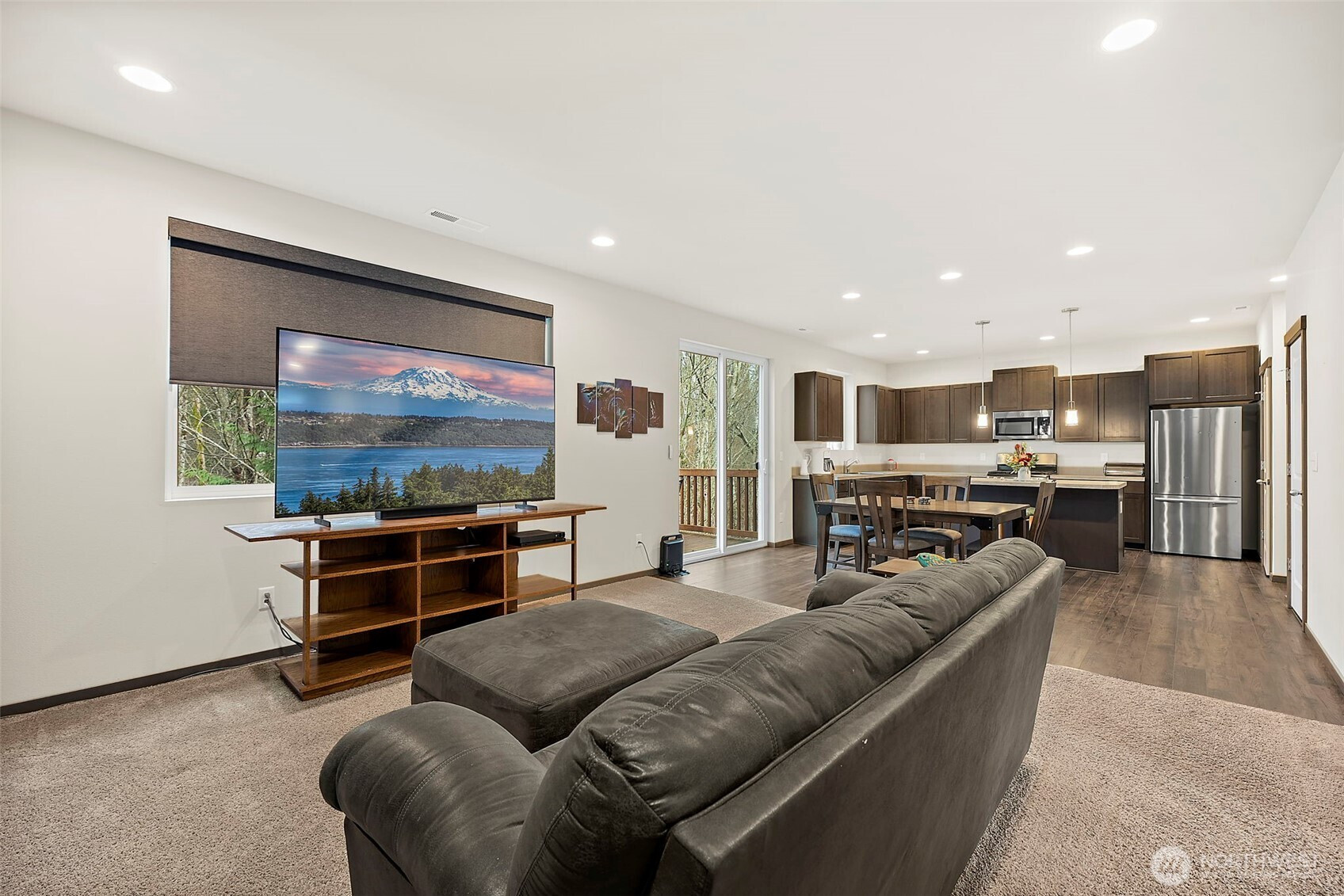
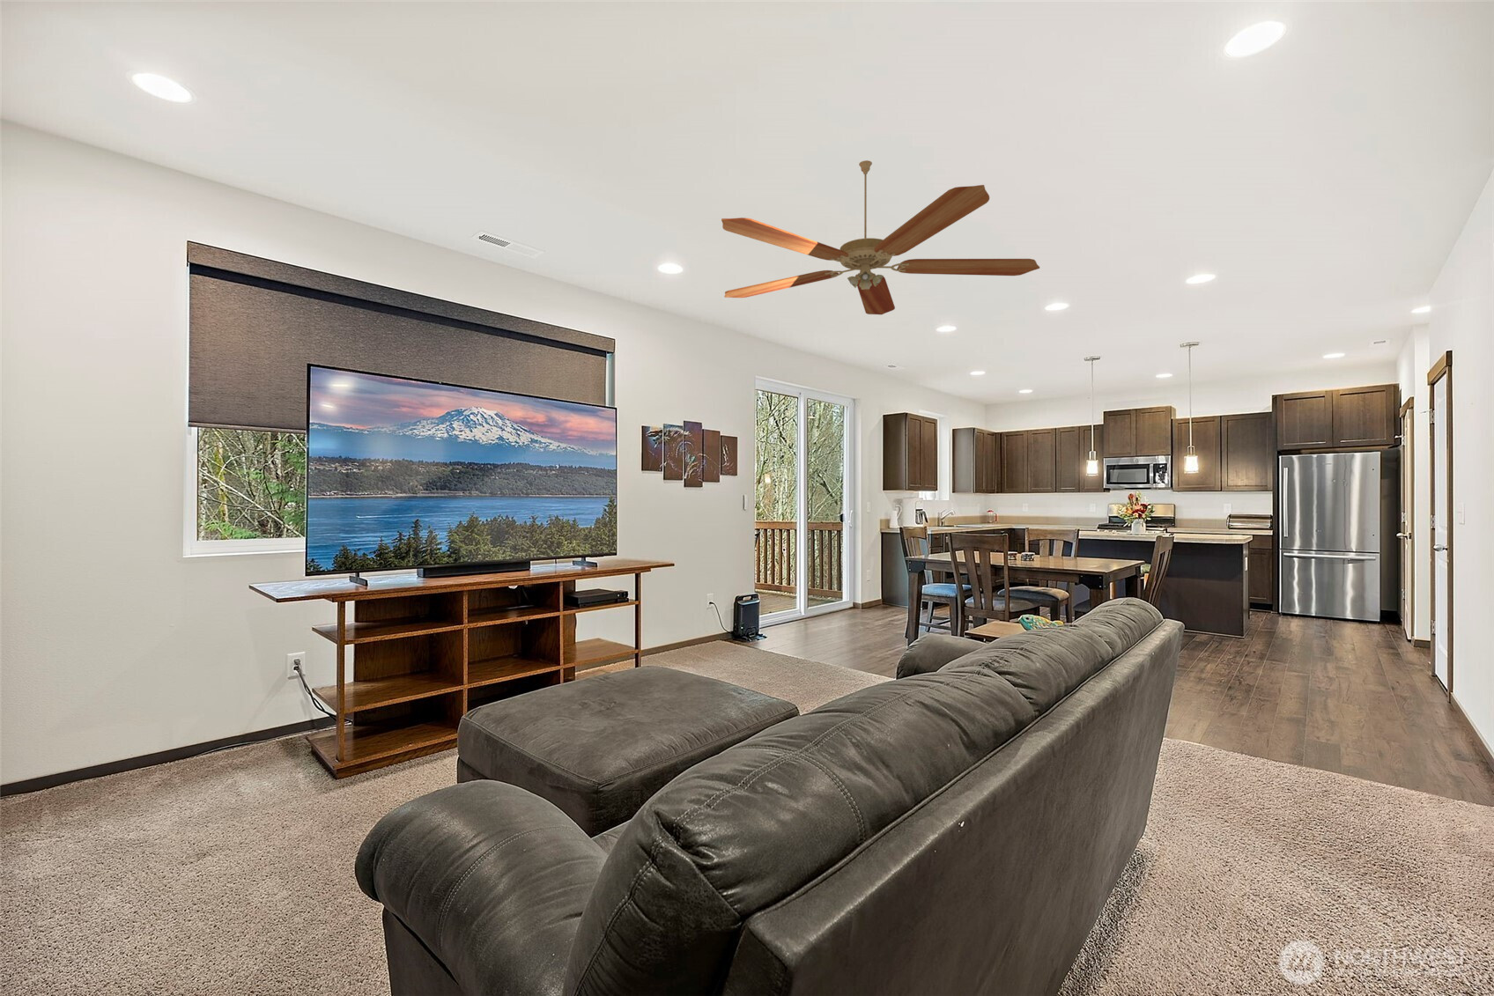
+ ceiling fan [720,159,1040,316]
